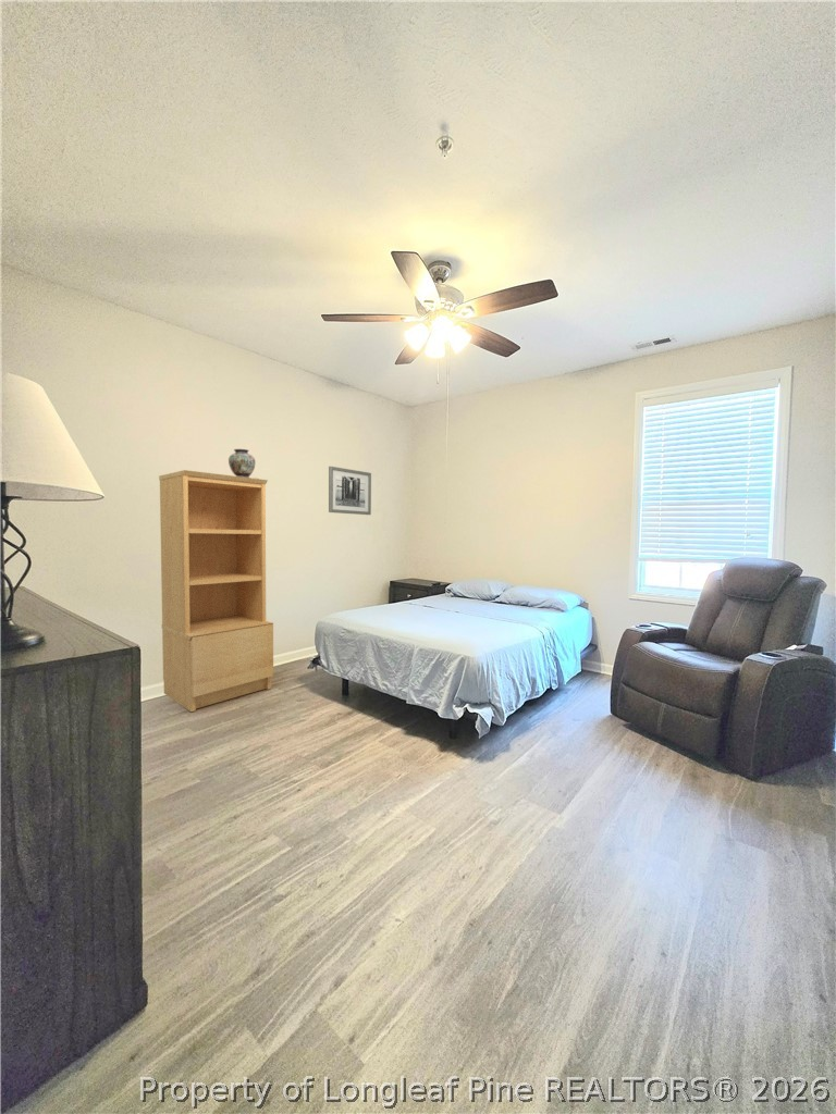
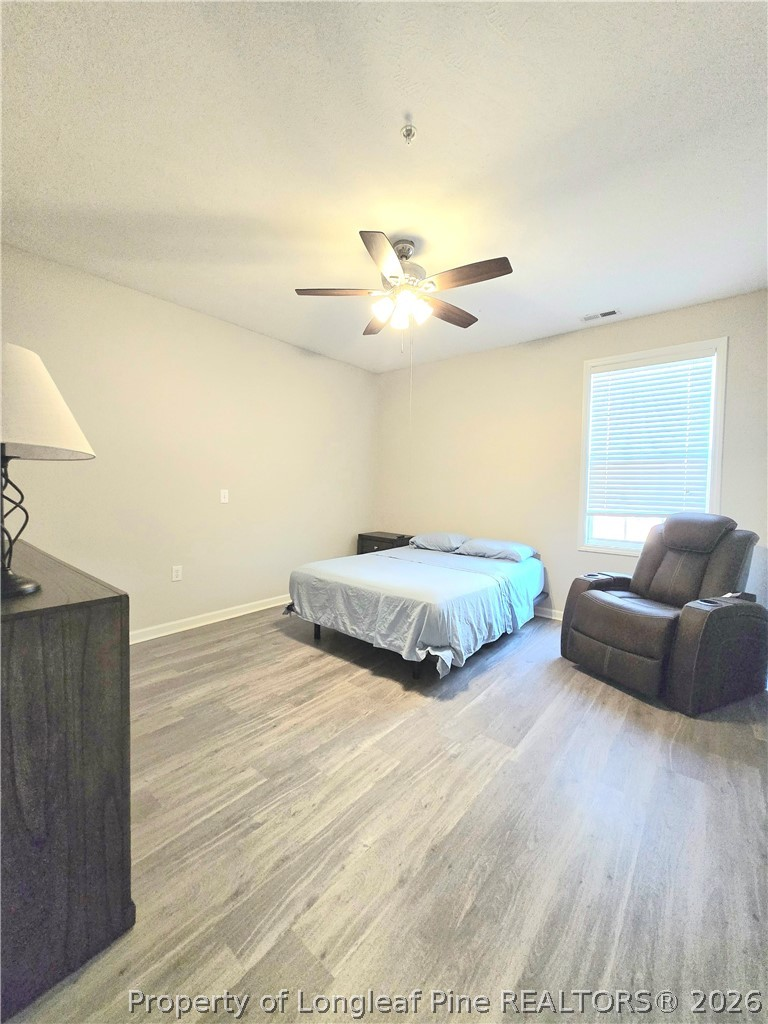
- wall art [328,466,372,516]
- decorative vase [228,448,258,479]
- bookcase [158,469,274,713]
